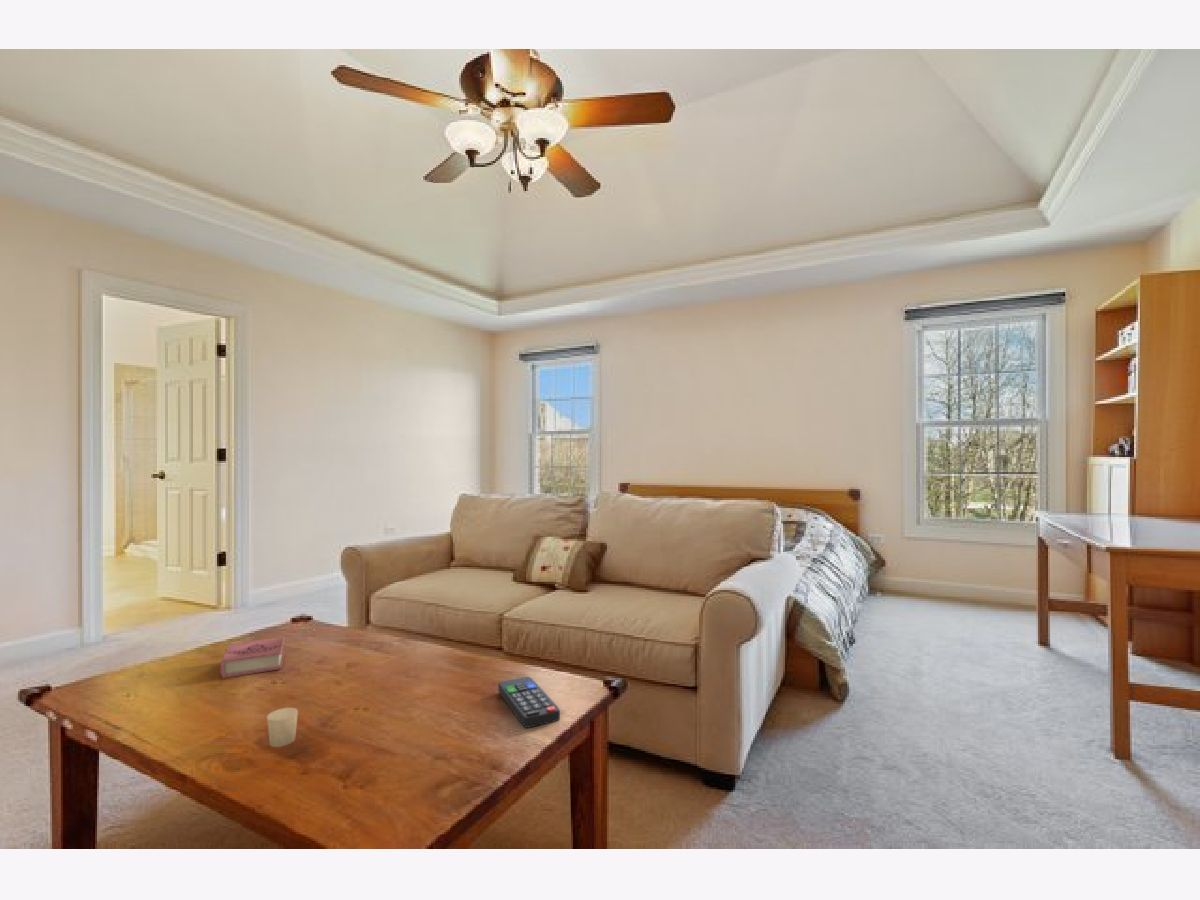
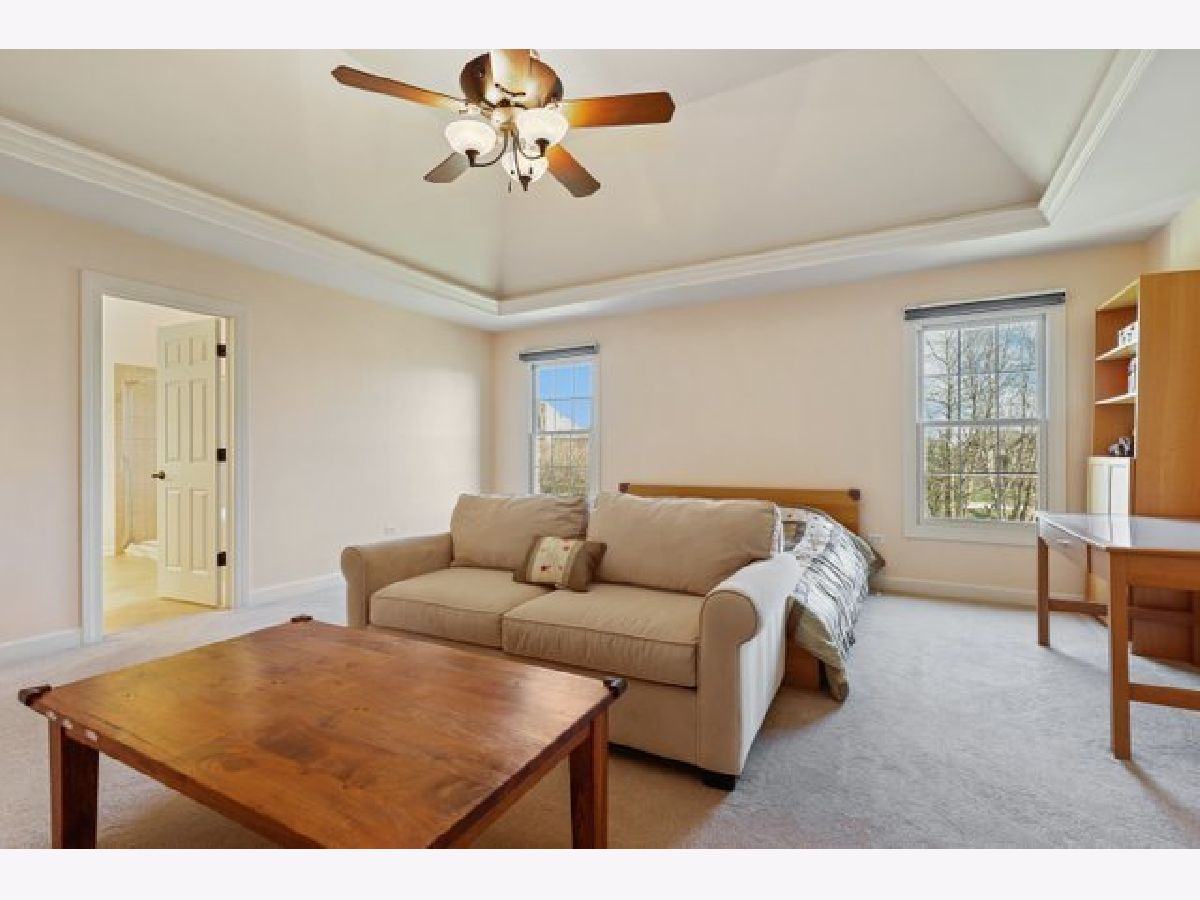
- remote control [497,676,561,729]
- candle [266,707,299,748]
- book [220,636,285,679]
